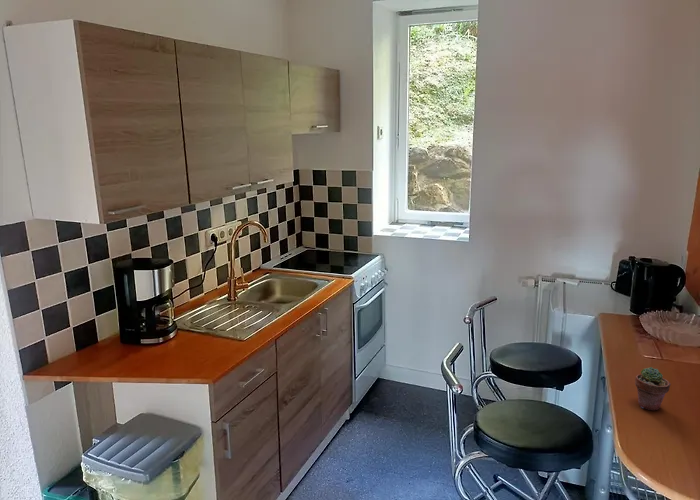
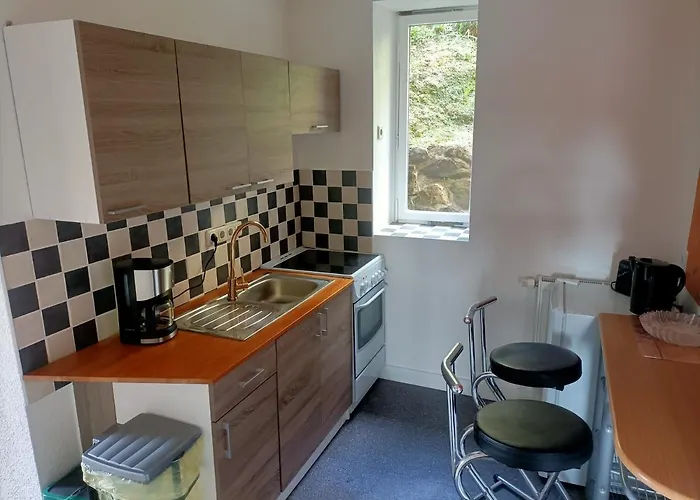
- potted succulent [634,366,672,411]
